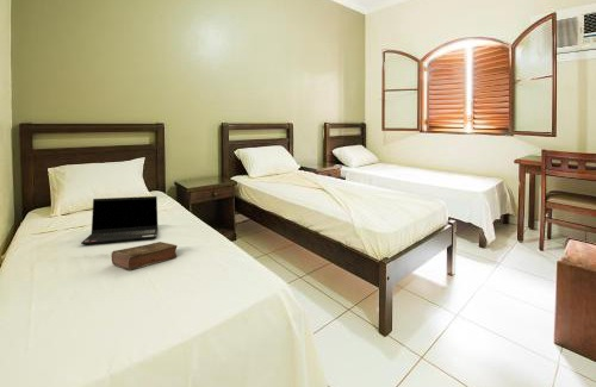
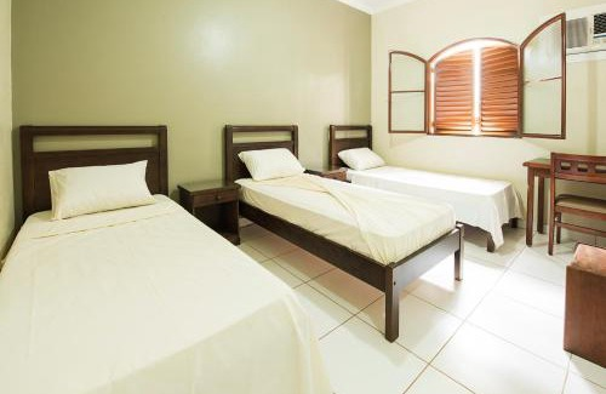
- book [111,241,179,271]
- laptop computer [80,195,160,246]
